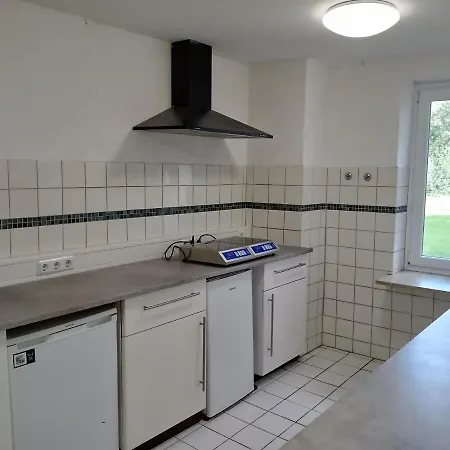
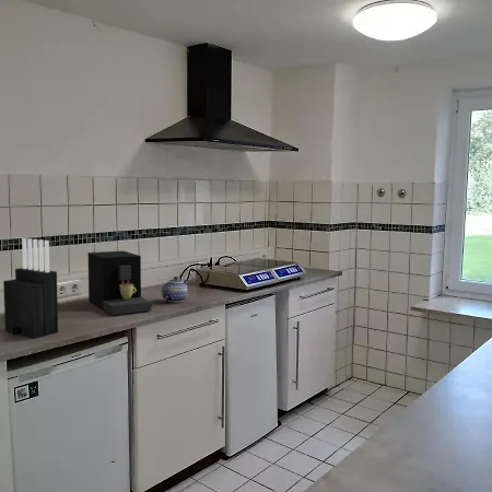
+ coffee maker [86,249,152,316]
+ knife block [2,237,59,340]
+ teapot [161,276,189,303]
